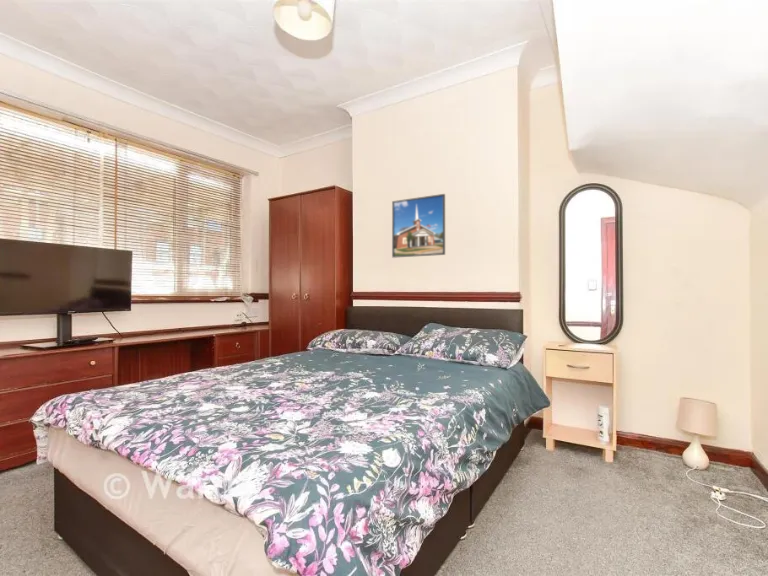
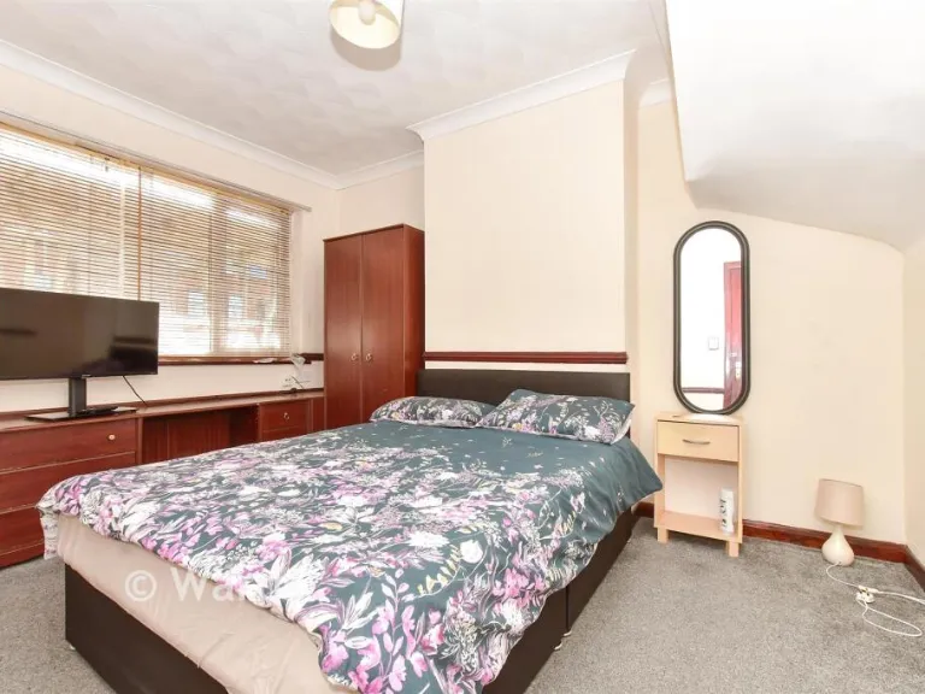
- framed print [391,193,446,259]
